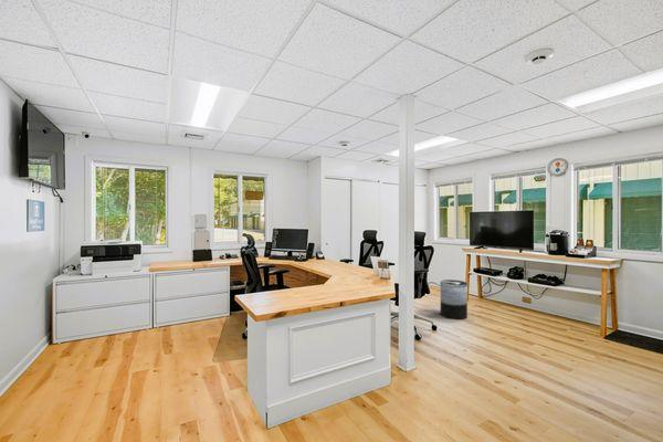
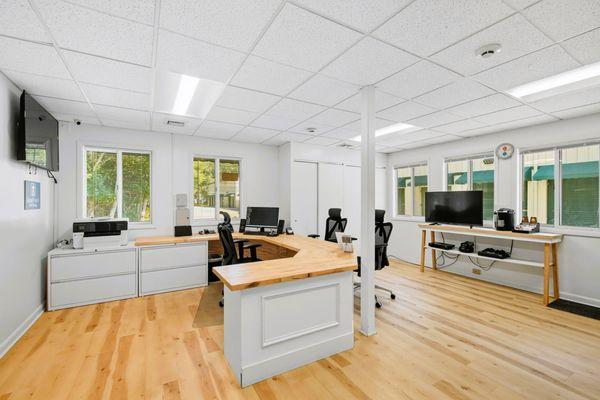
- trash can [440,278,469,320]
